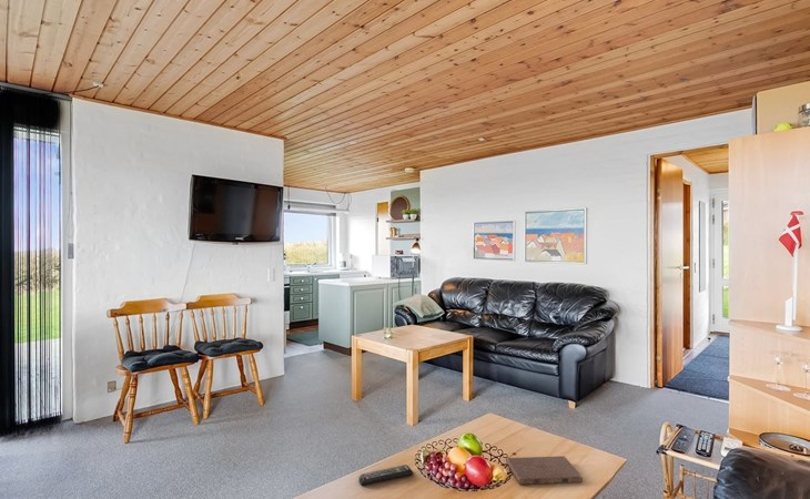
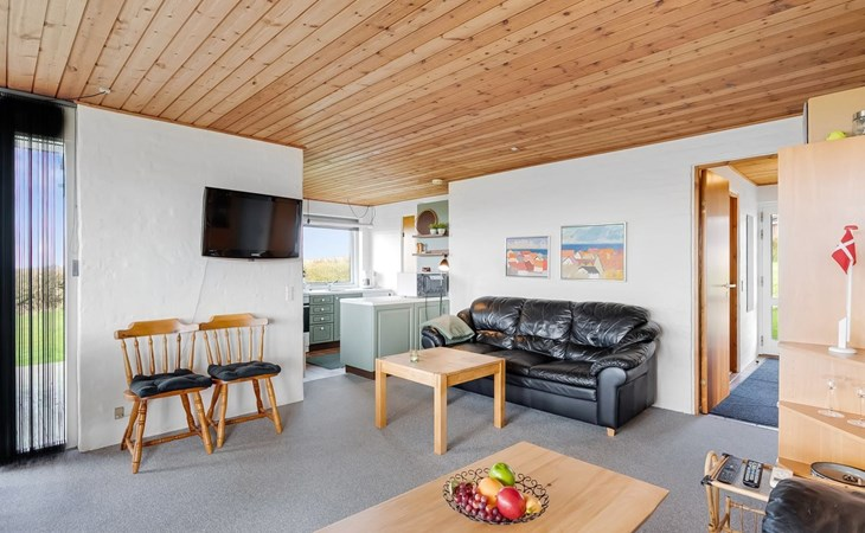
- book [506,455,584,486]
- remote control [358,464,415,486]
